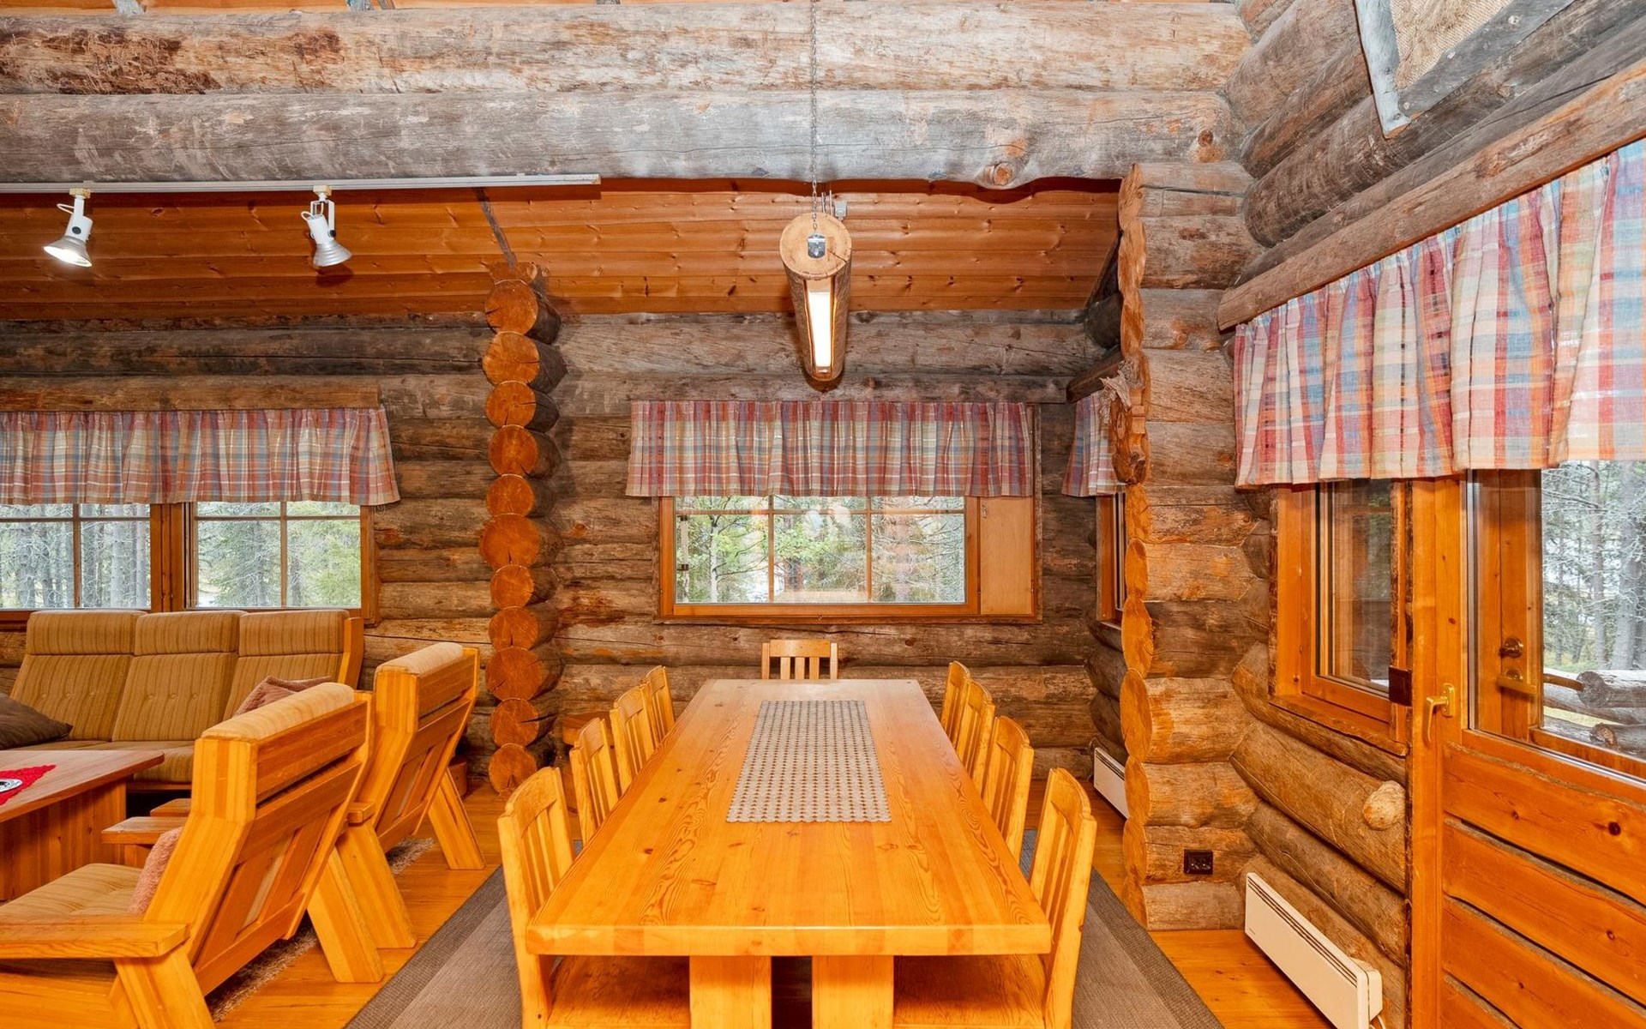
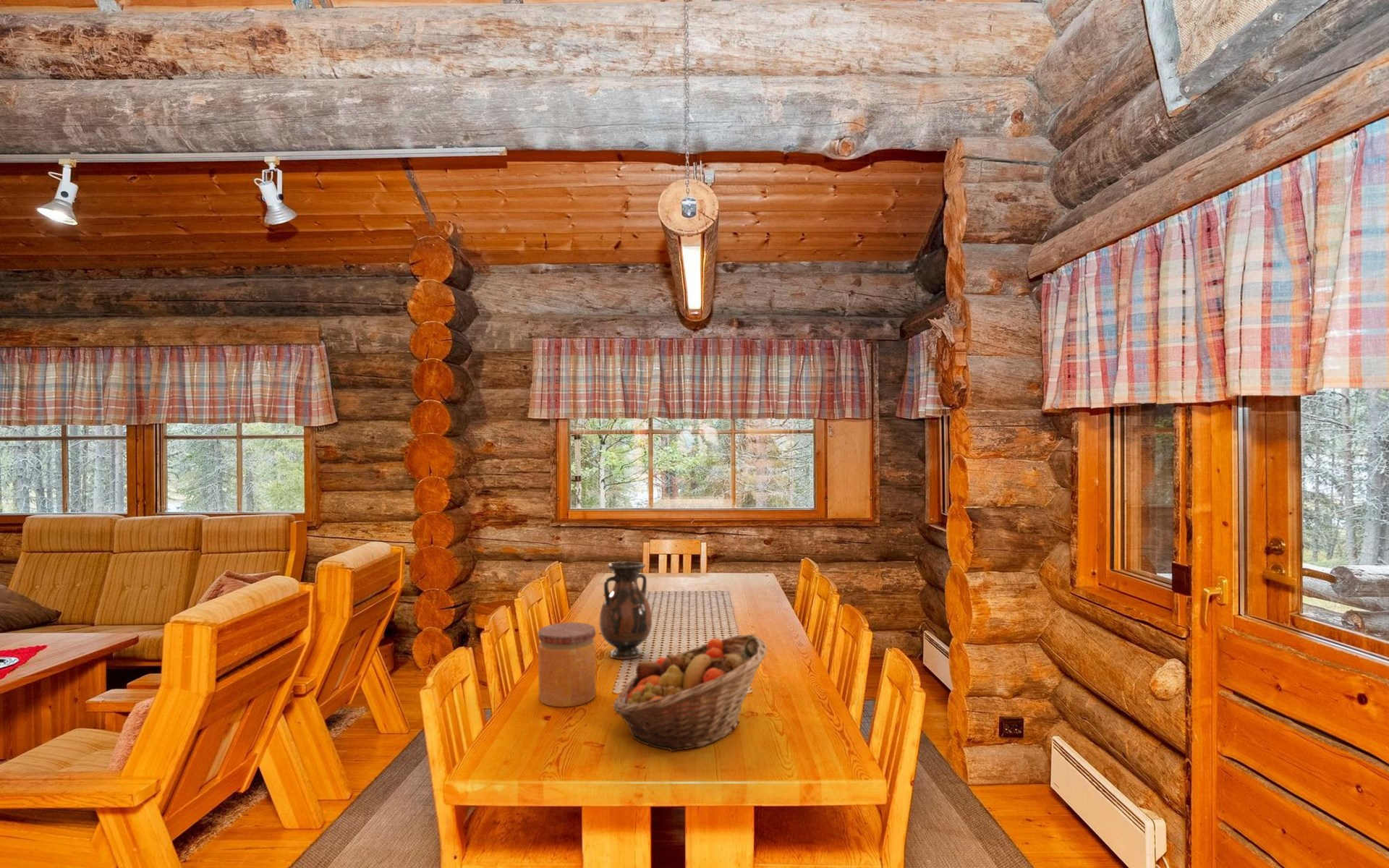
+ fruit basket [612,634,768,752]
+ vase [599,561,653,660]
+ jar [538,621,596,708]
